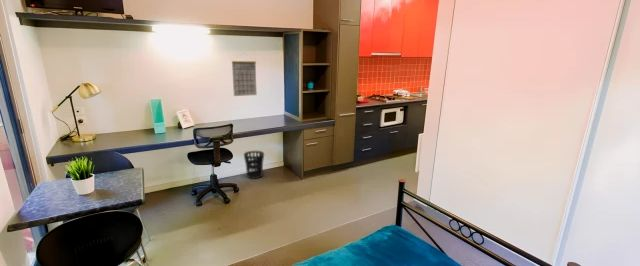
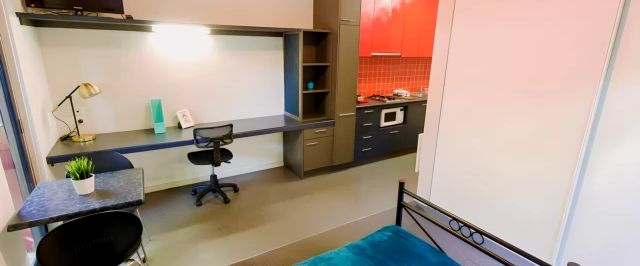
- calendar [231,52,258,97]
- wastebasket [243,150,265,180]
